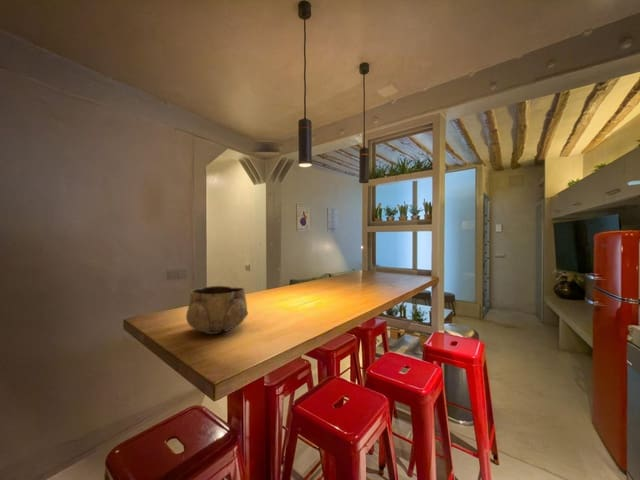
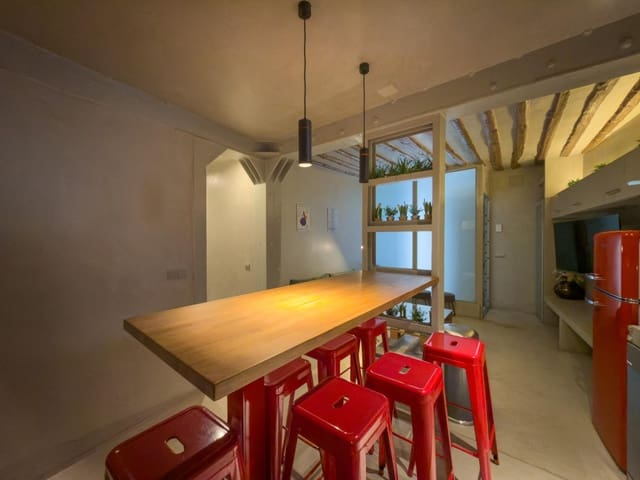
- decorative bowl [185,285,249,335]
